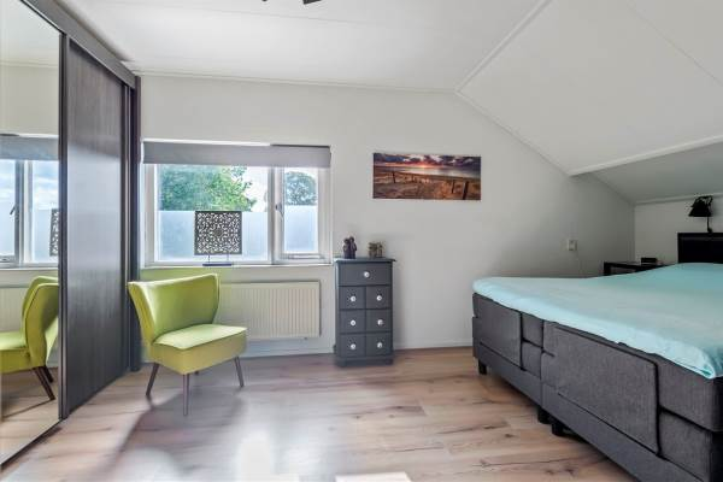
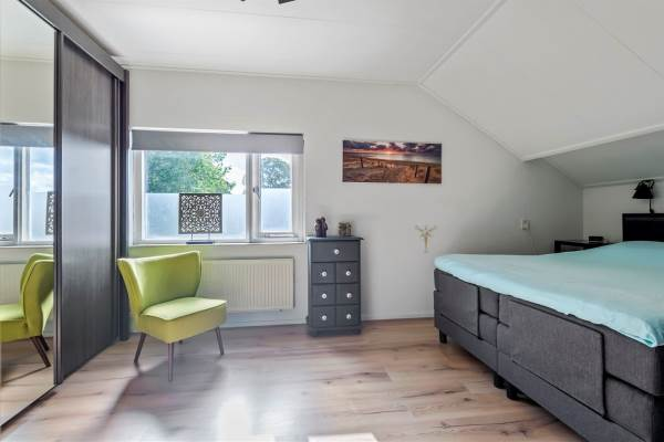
+ wall ornament [414,224,438,254]
